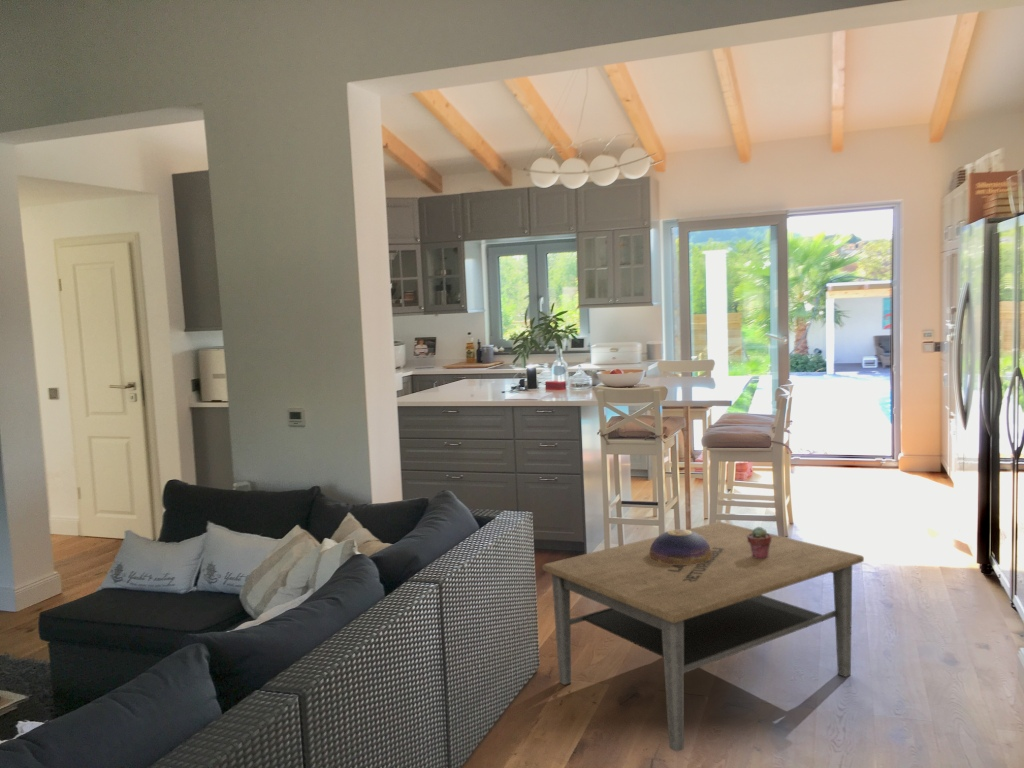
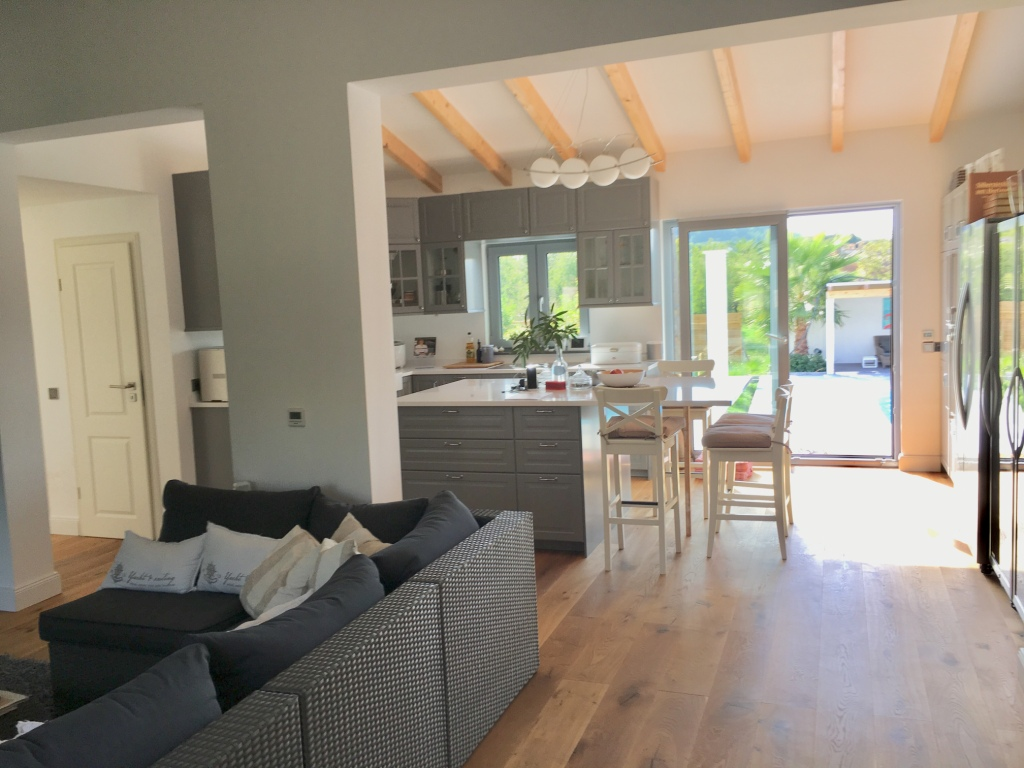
- coffee table [542,521,865,753]
- decorative bowl [649,528,712,565]
- potted succulent [747,526,772,559]
